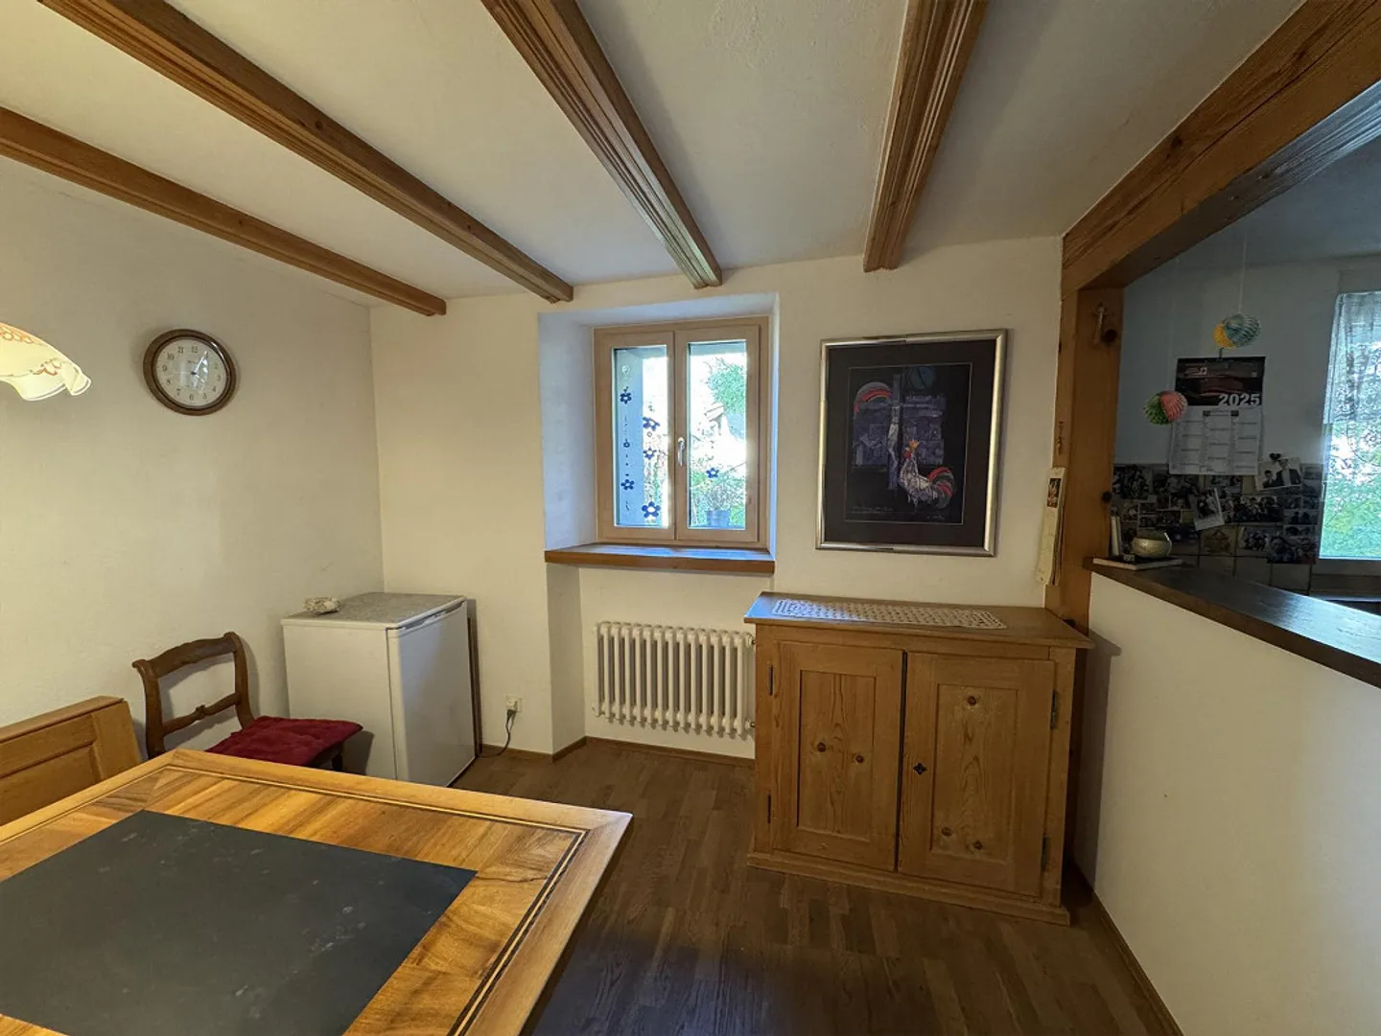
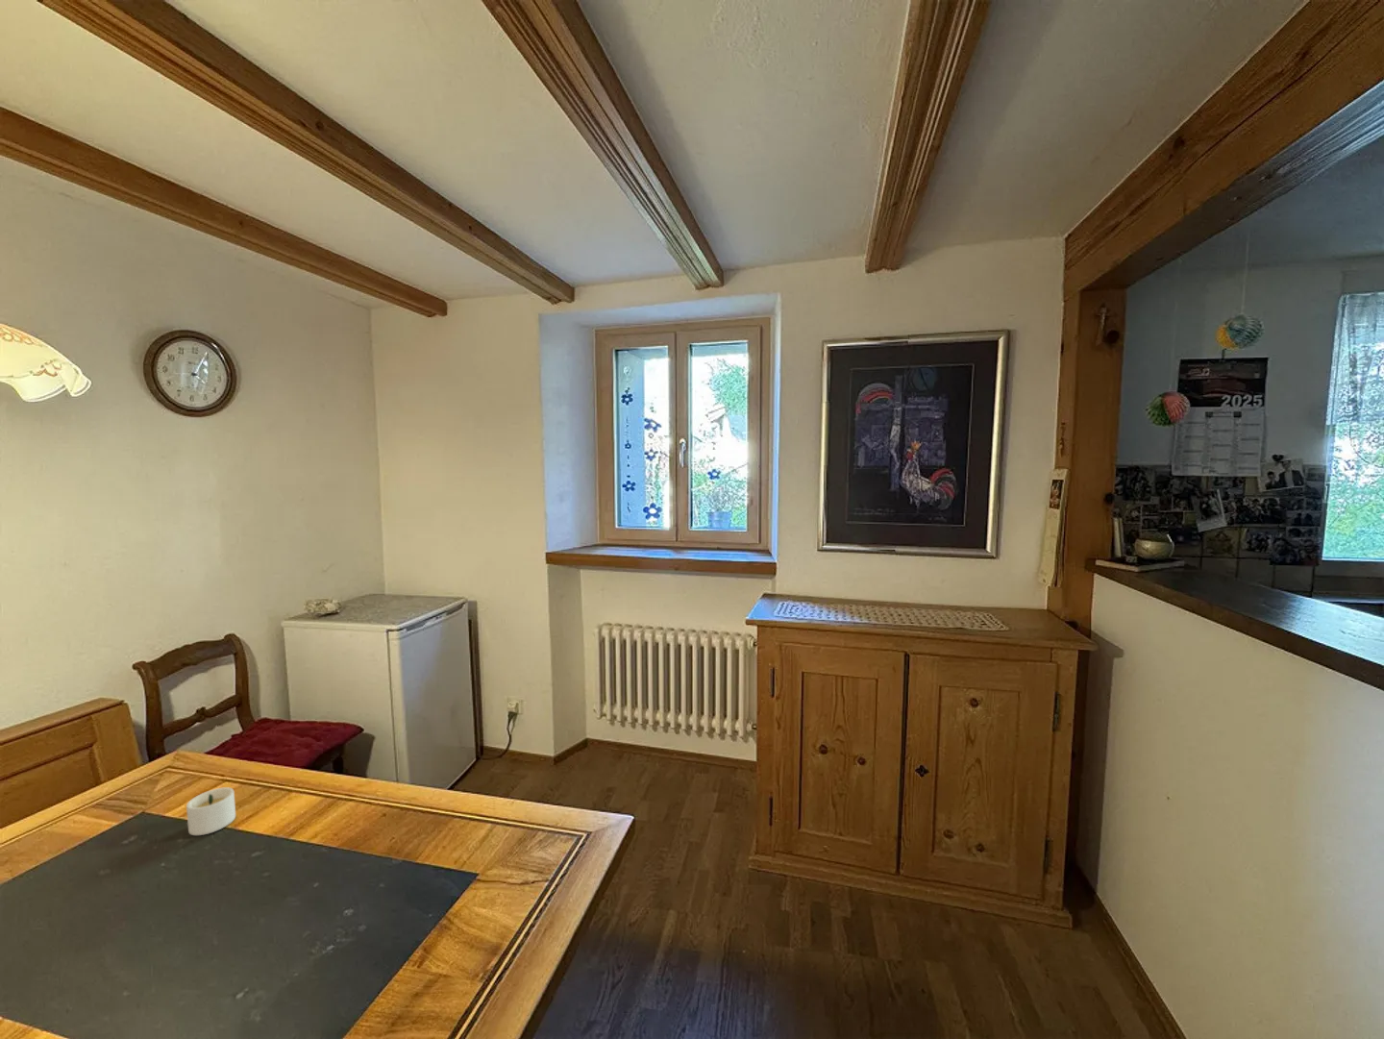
+ candle [186,786,237,836]
